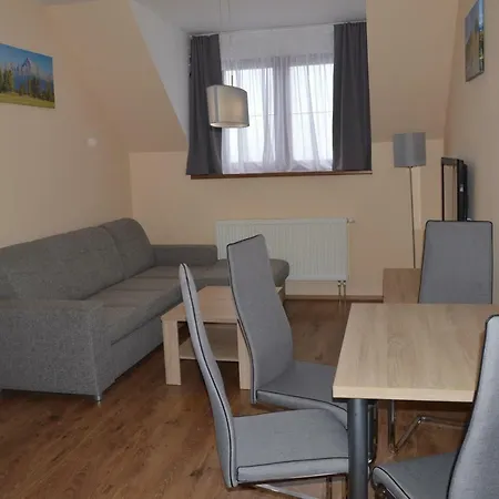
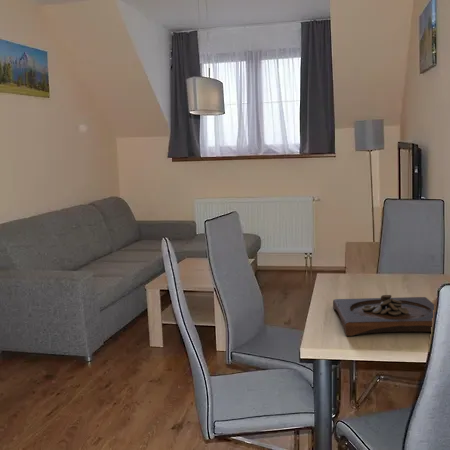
+ wooden tray [332,294,435,337]
